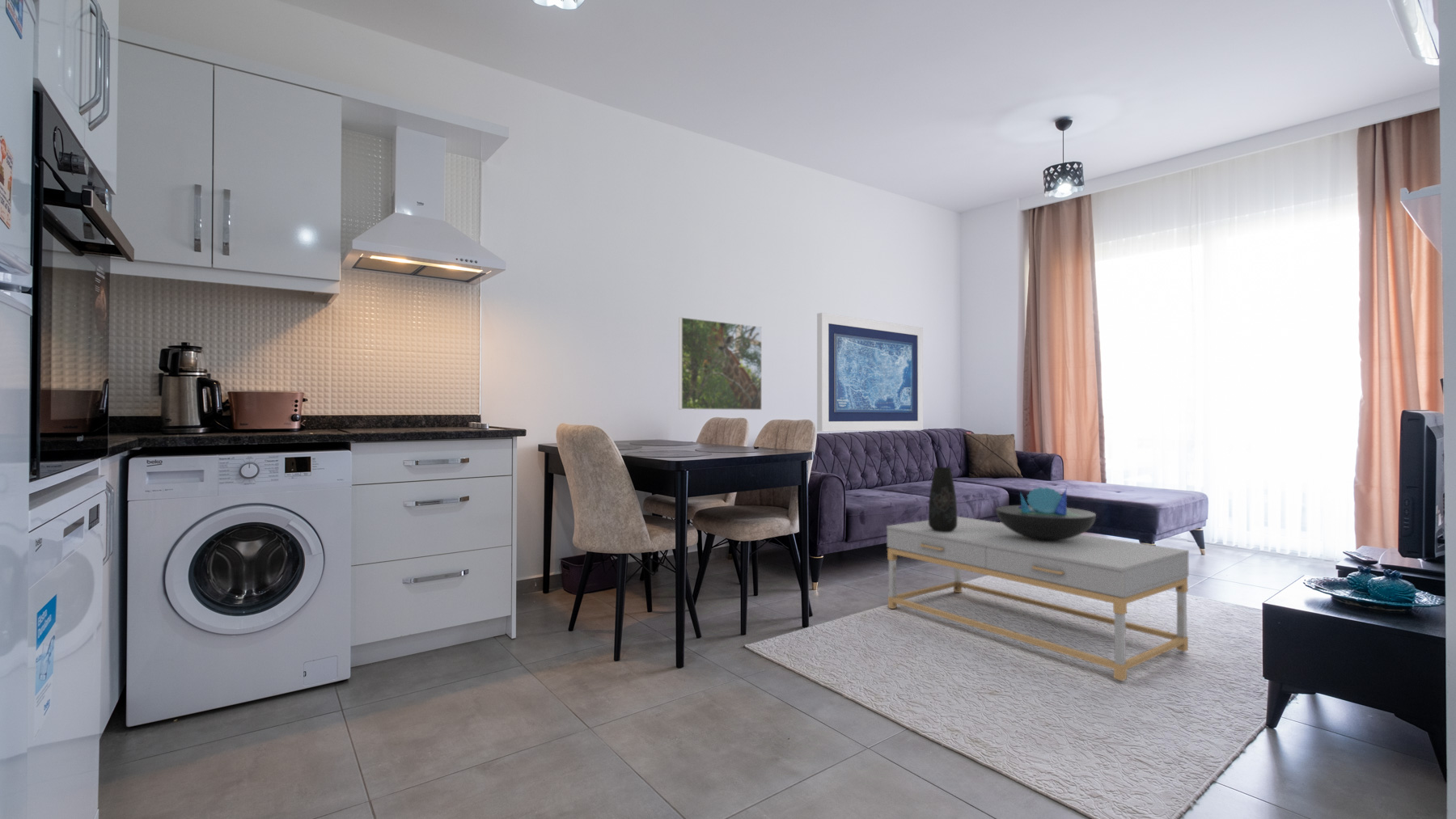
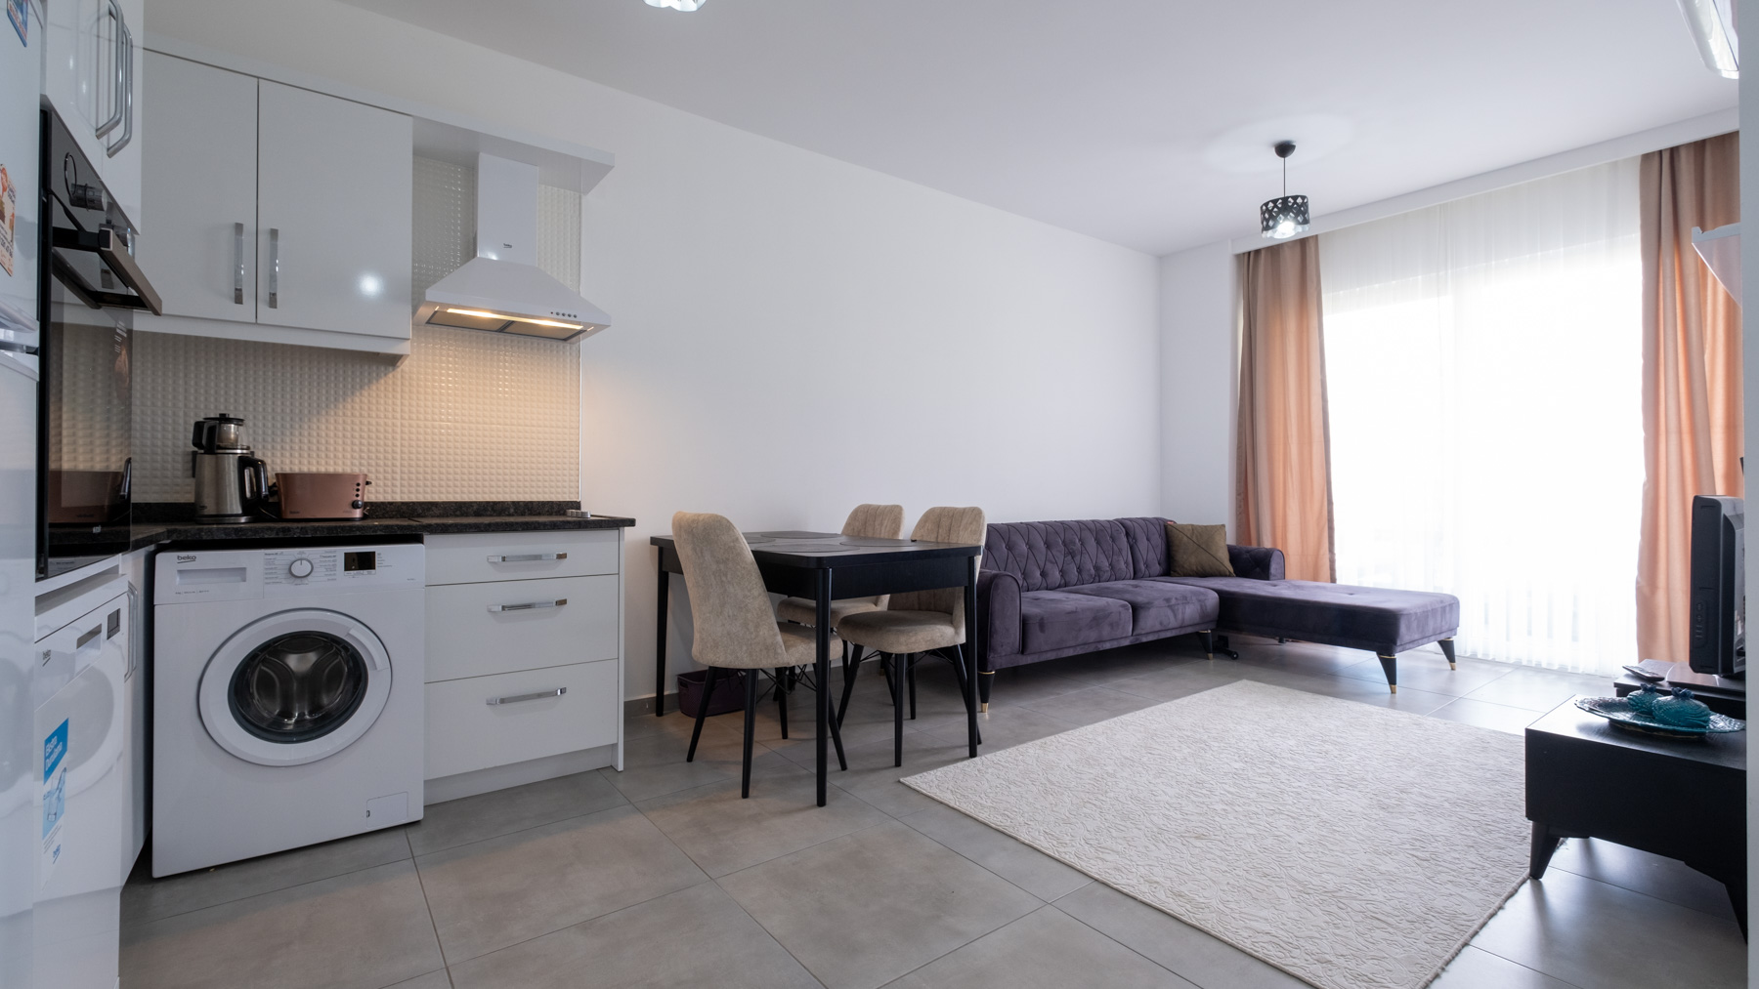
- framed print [678,316,763,411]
- wall art [816,312,924,433]
- vase [928,466,958,532]
- decorative bowl [995,487,1097,540]
- coffee table [886,516,1190,682]
